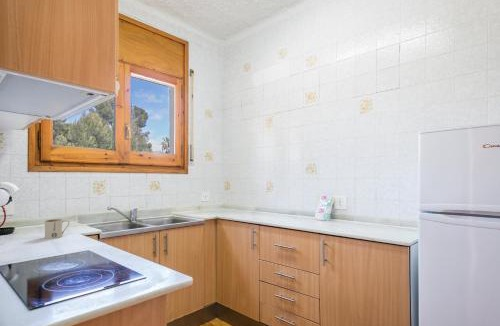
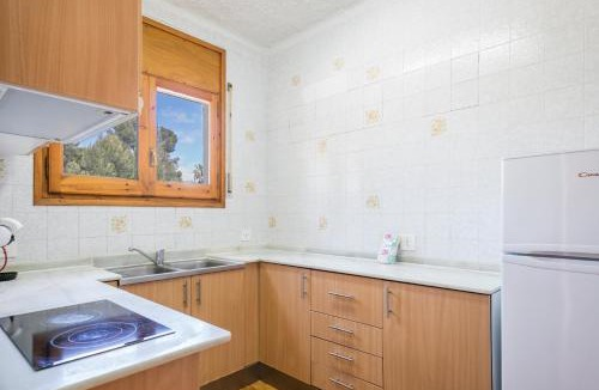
- mug [44,218,71,240]
